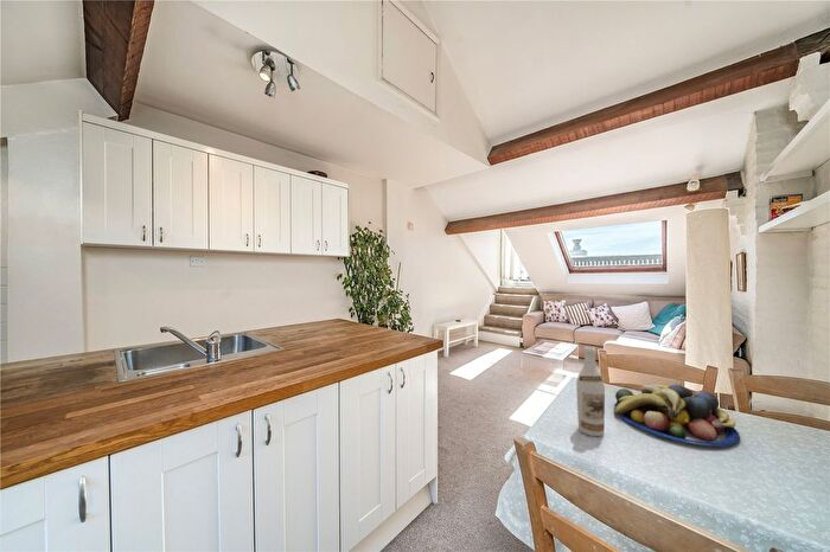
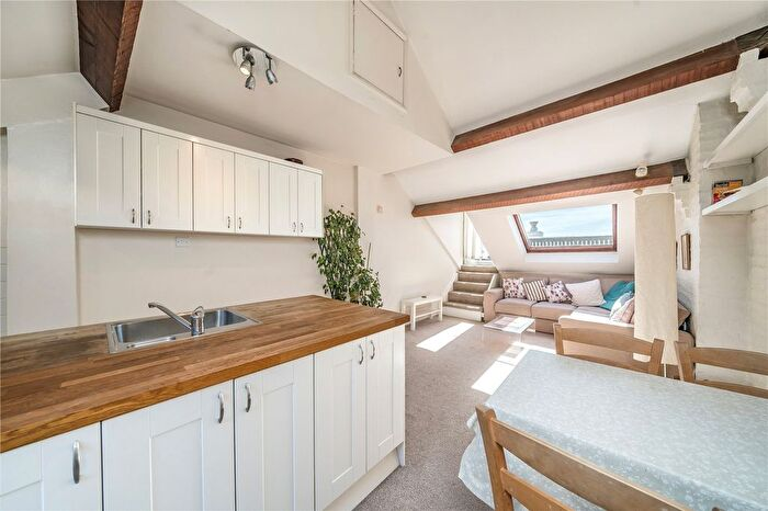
- fruit bowl [613,383,741,448]
- wine bottle [575,345,606,437]
